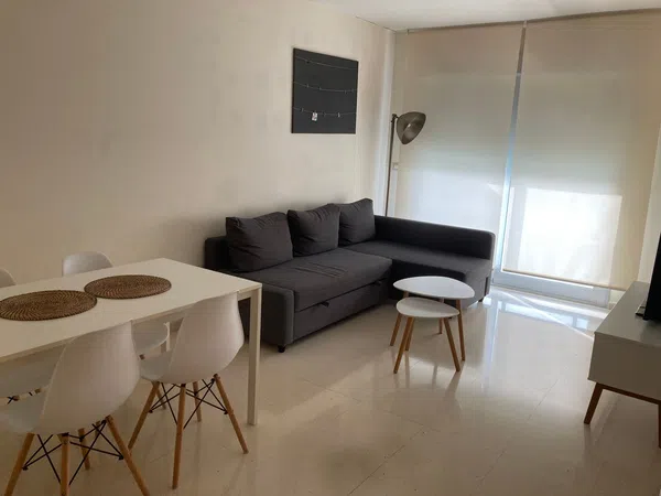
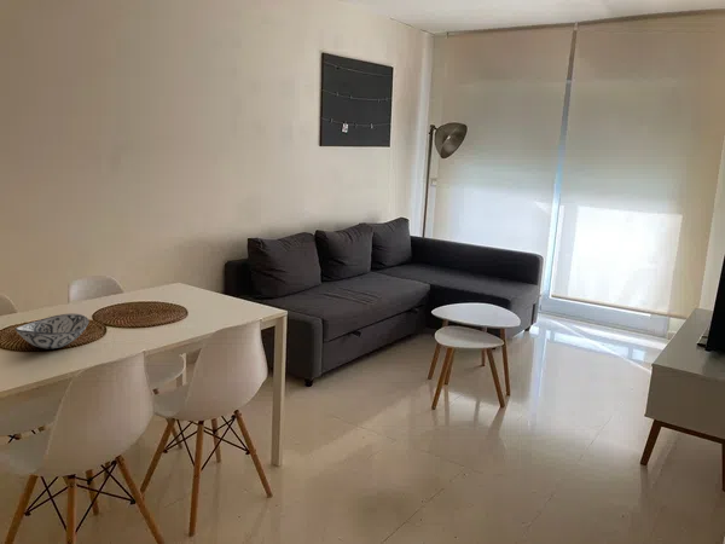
+ decorative bowl [13,313,89,351]
